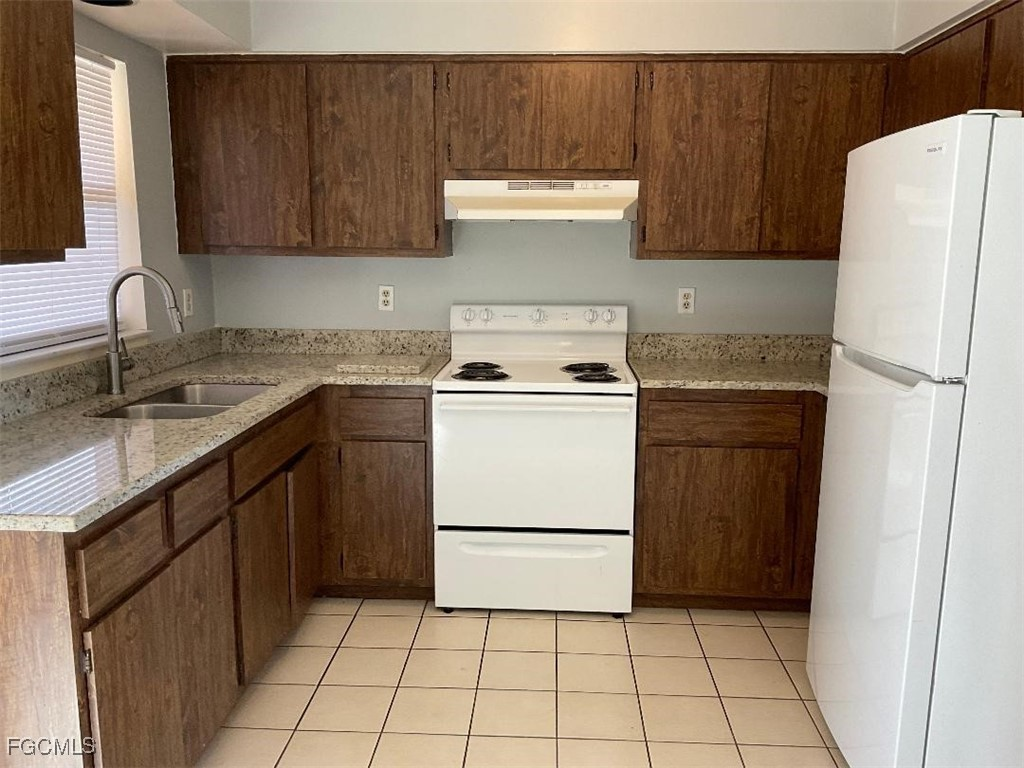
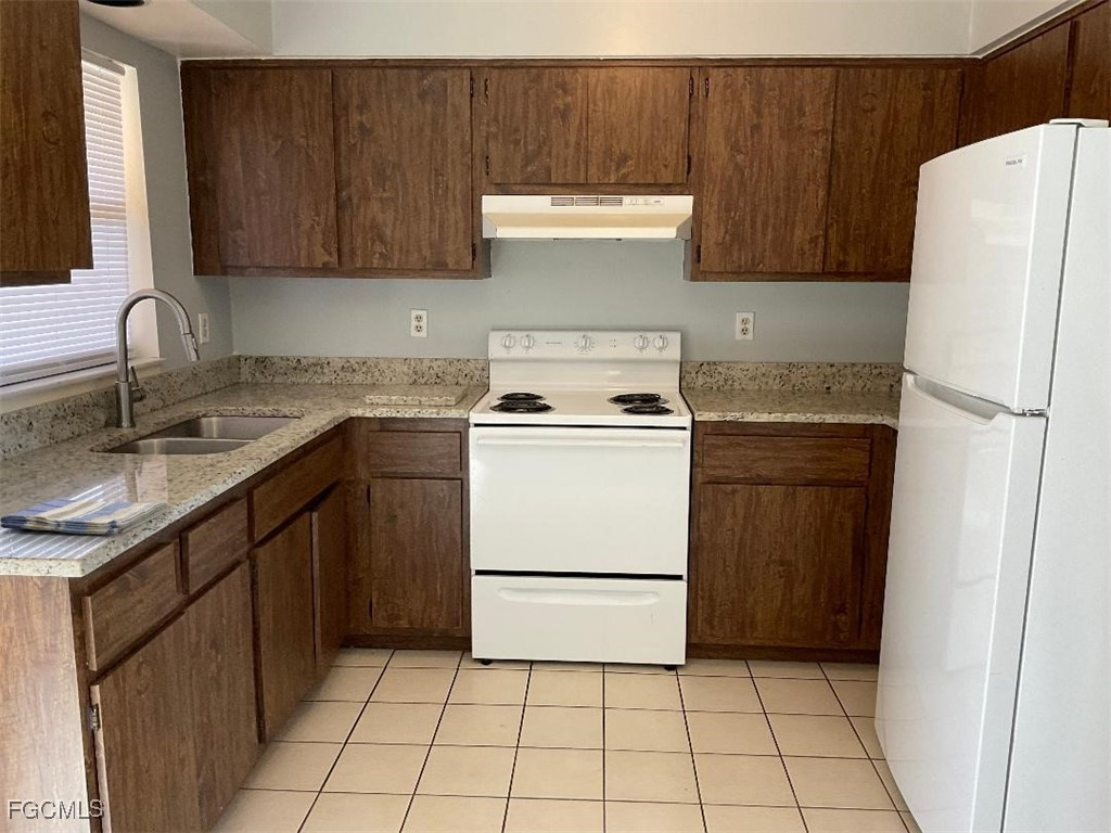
+ dish towel [0,498,169,535]
